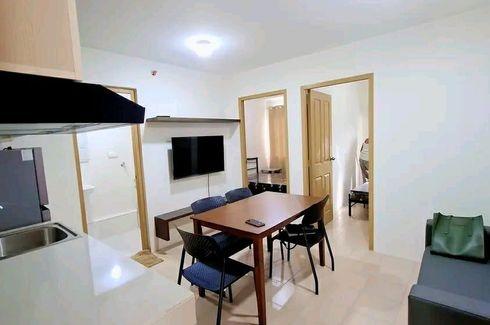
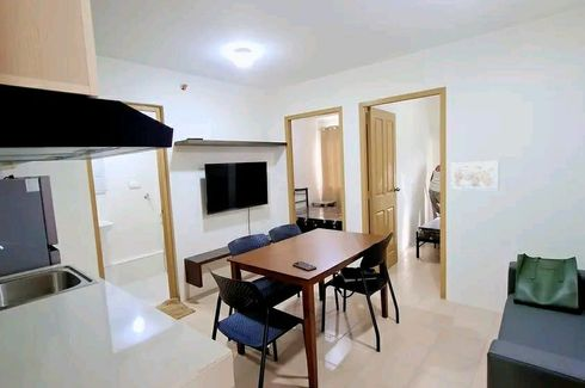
+ wall art [450,160,500,191]
